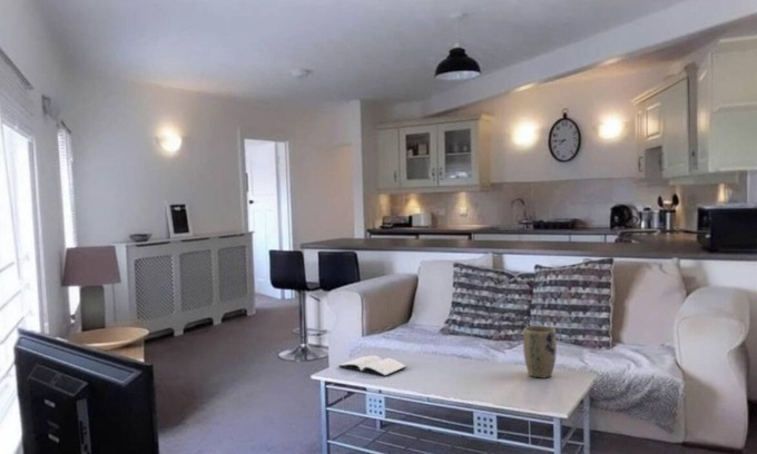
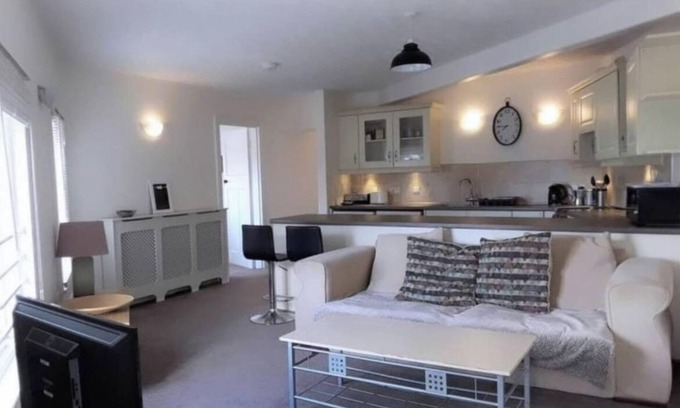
- plant pot [522,325,558,379]
- book [337,355,407,377]
